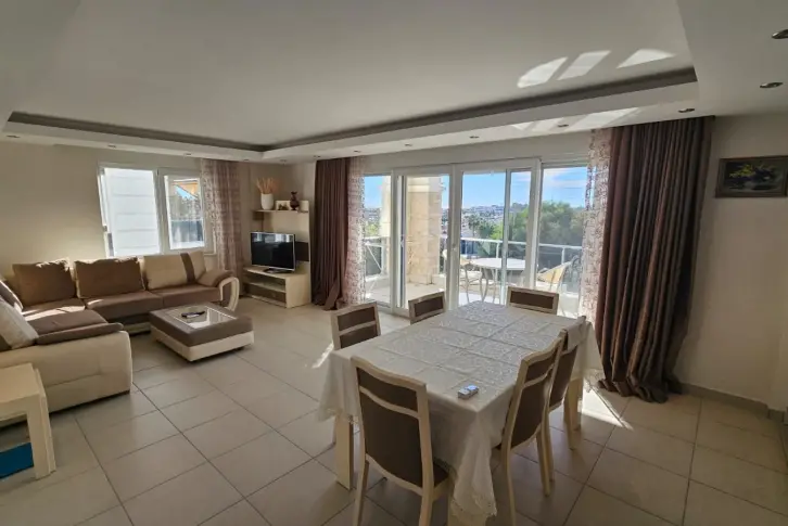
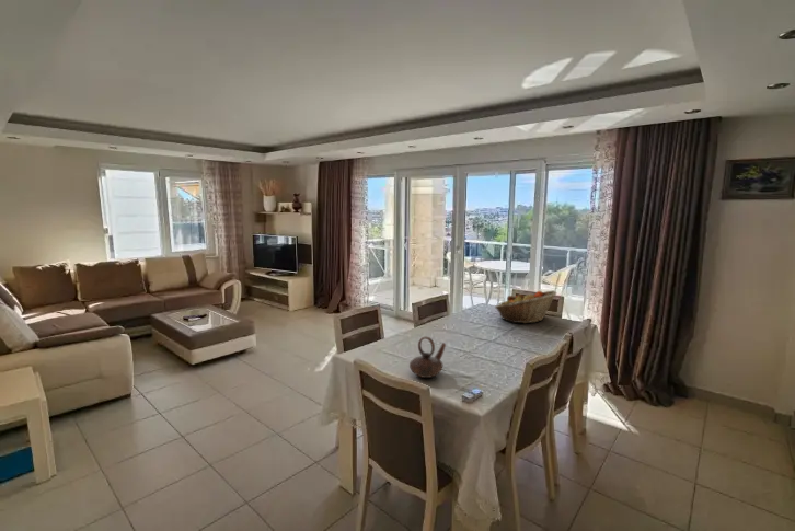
+ teapot [408,336,447,379]
+ fruit basket [494,289,557,324]
